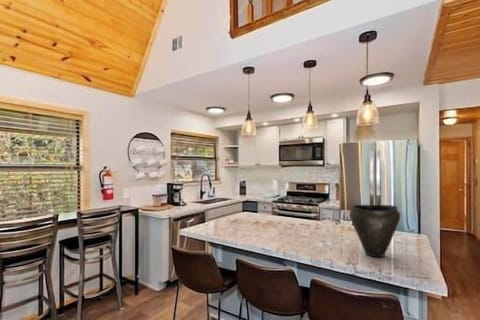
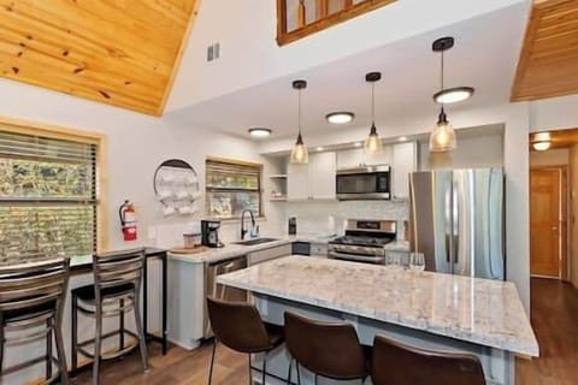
- vase [348,204,401,258]
